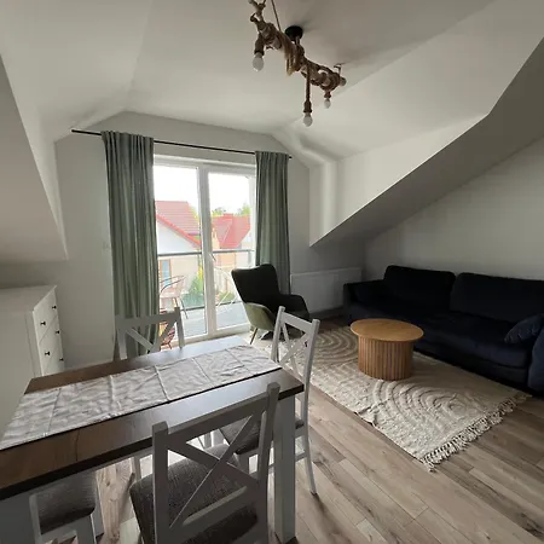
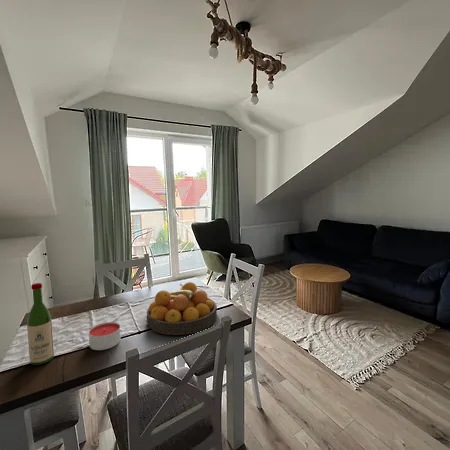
+ candle [88,321,122,351]
+ wine bottle [26,282,55,366]
+ fruit bowl [146,281,218,336]
